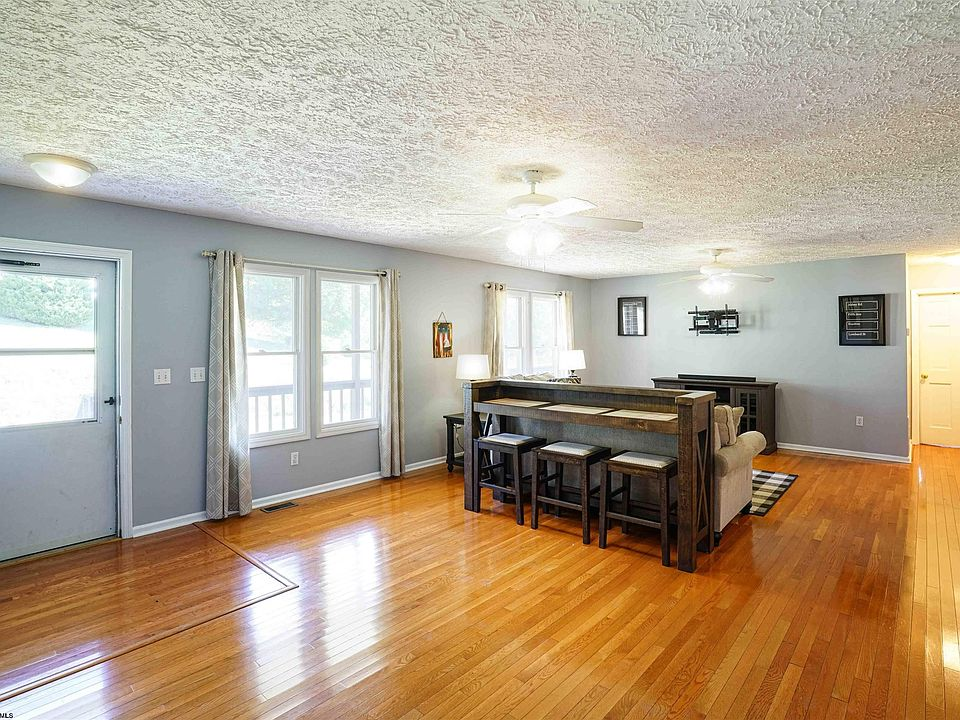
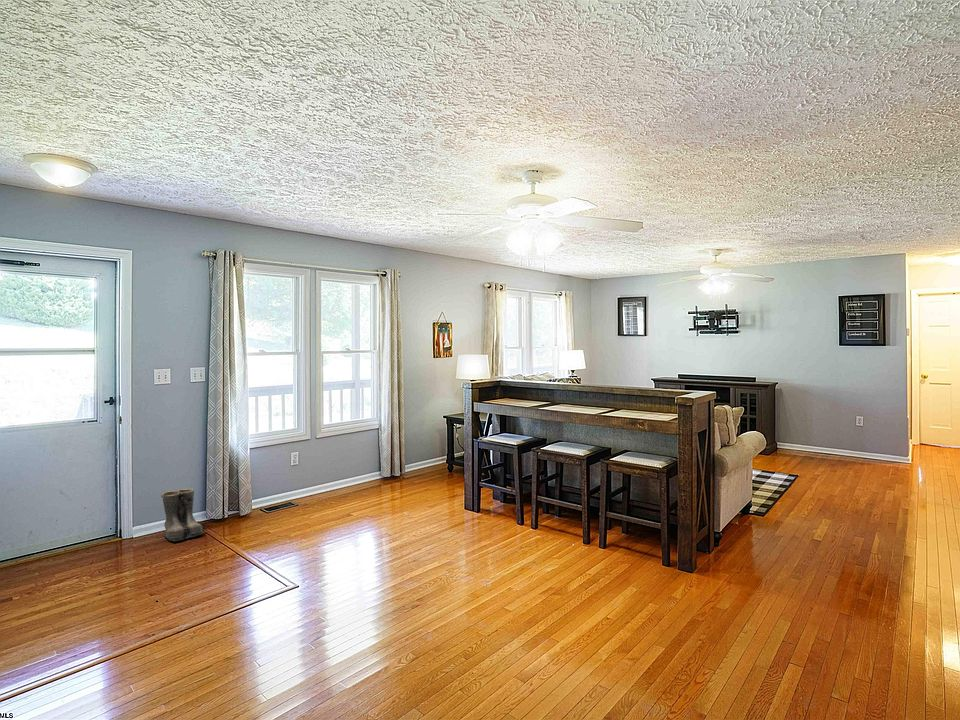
+ boots [160,488,206,542]
